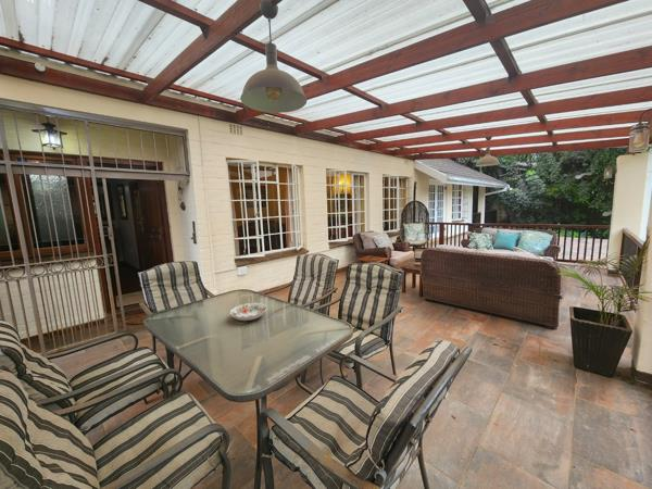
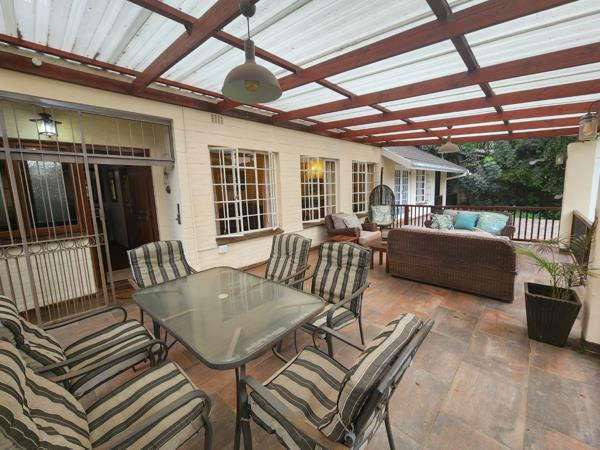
- decorative bowl [229,302,268,322]
